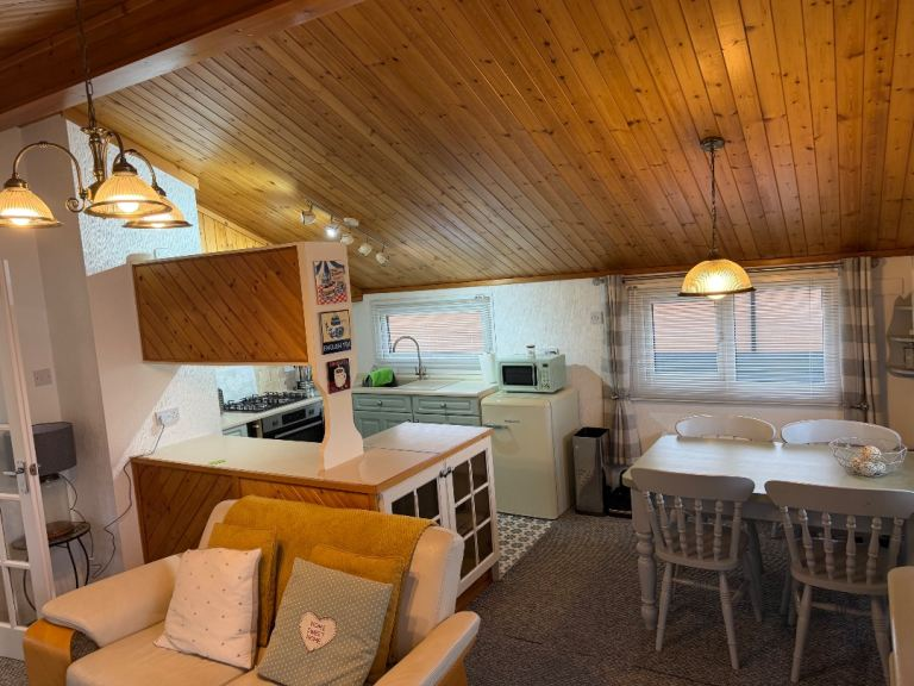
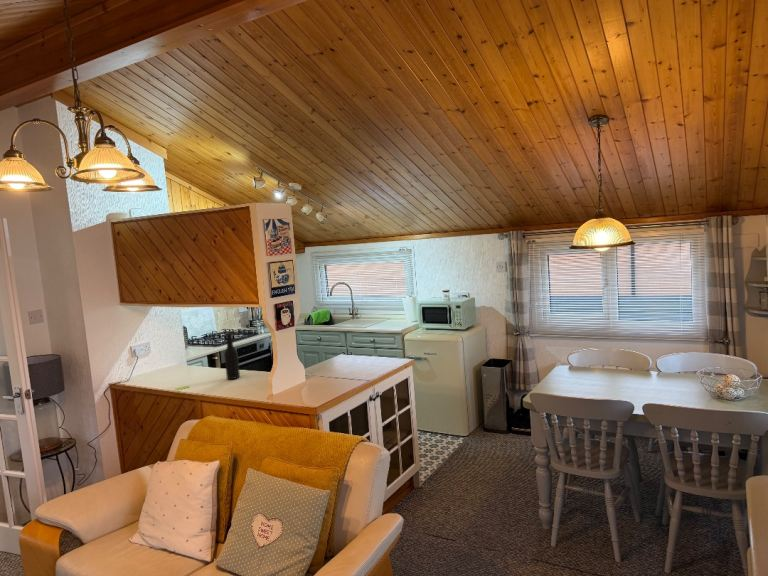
+ bottle [223,332,241,380]
